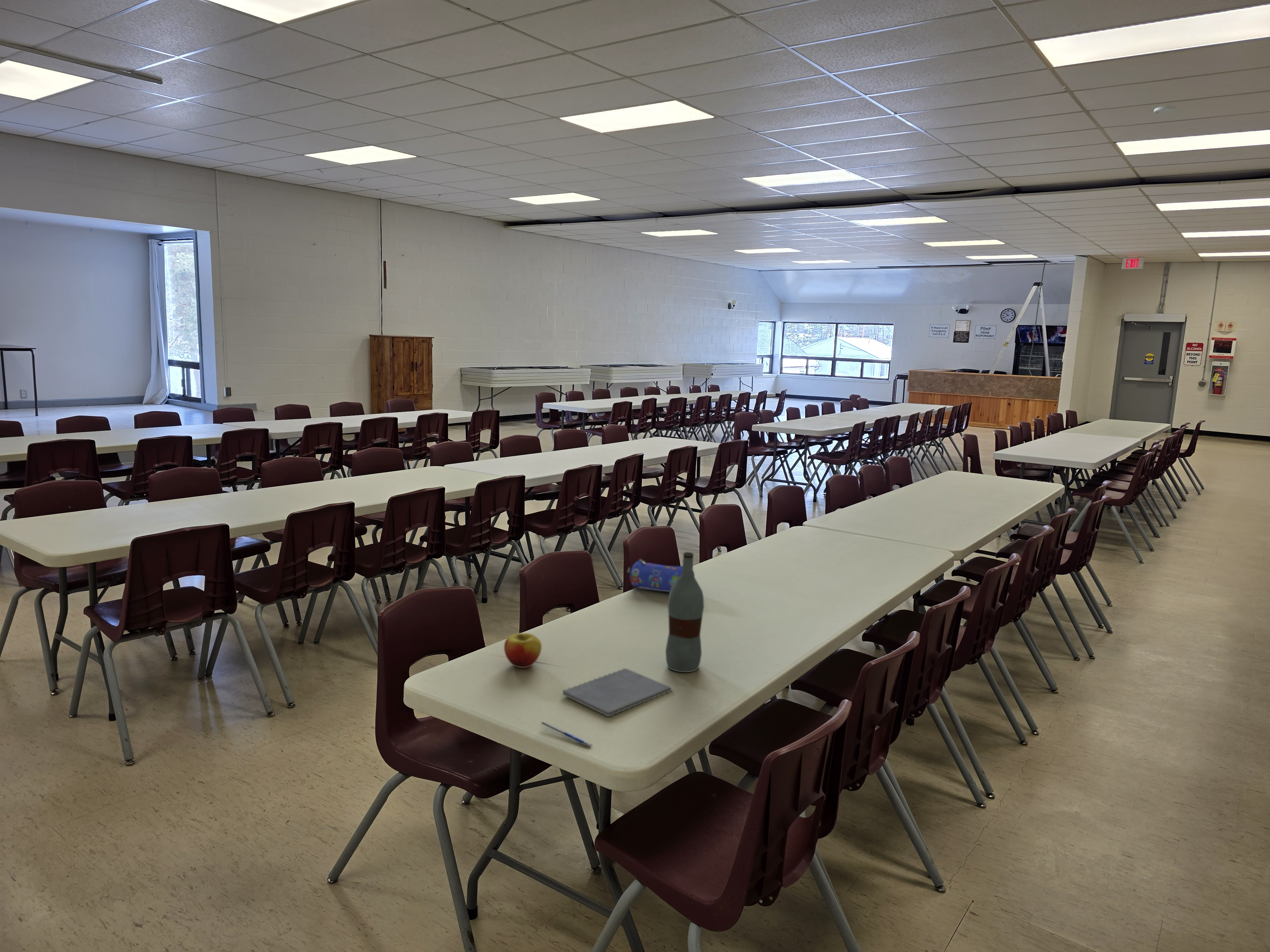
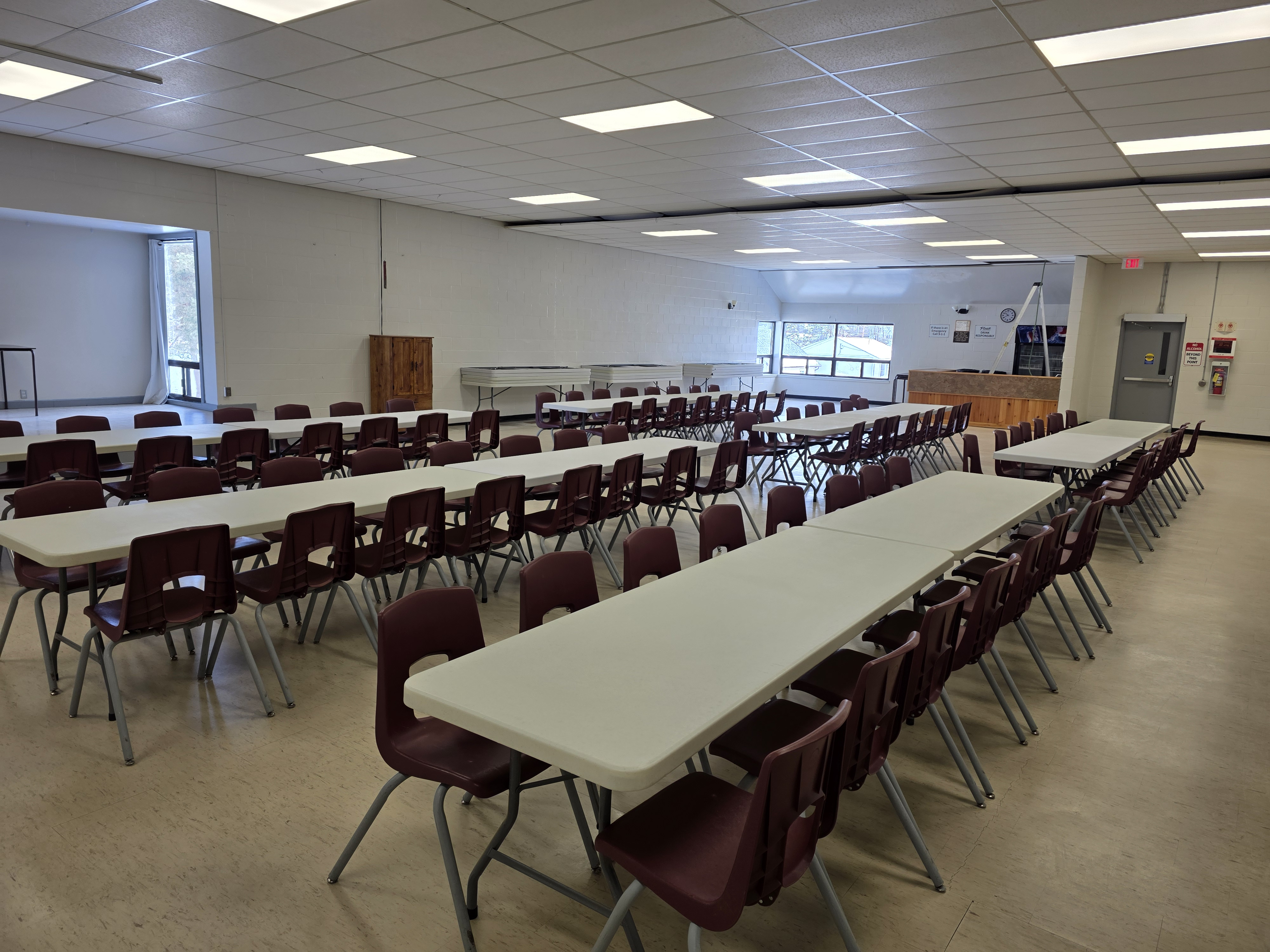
- apple [504,633,542,668]
- pen [540,721,593,748]
- pencil case [627,559,695,592]
- notepad [562,668,673,717]
- bottle [665,552,705,673]
- smoke detector [1153,105,1177,115]
